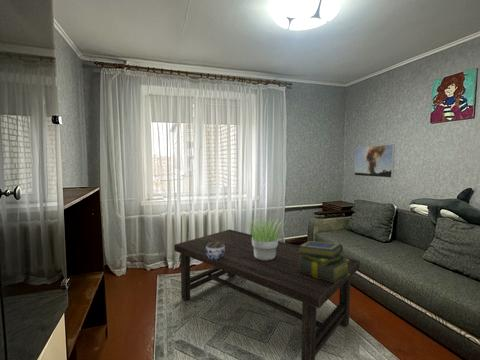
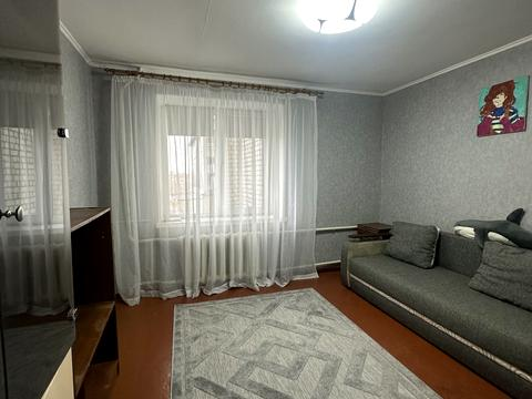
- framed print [353,143,396,179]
- jar [206,242,225,260]
- potted plant [244,216,287,260]
- coffee table [173,229,361,360]
- stack of books [298,240,350,283]
